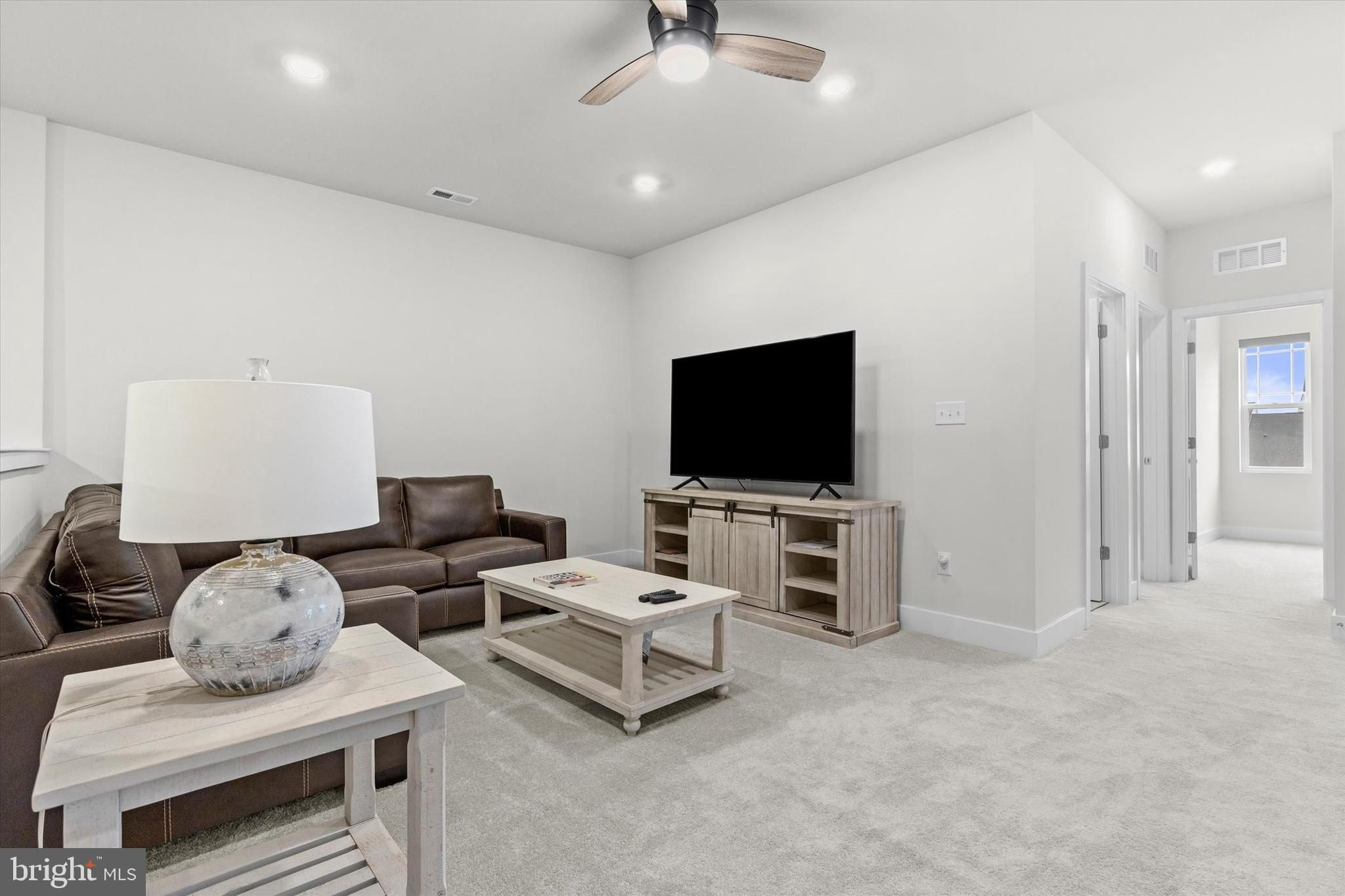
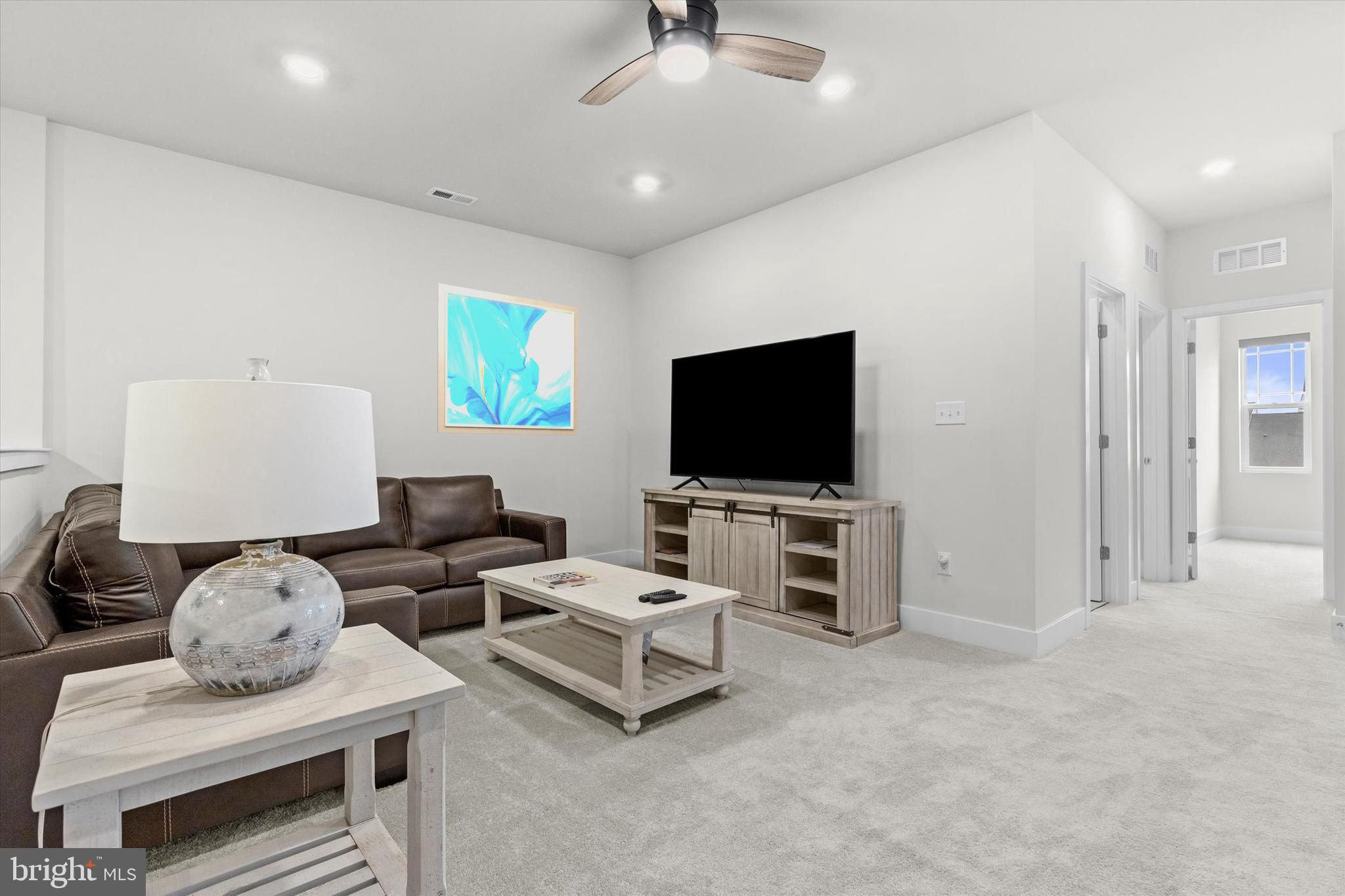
+ wall art [437,283,579,436]
